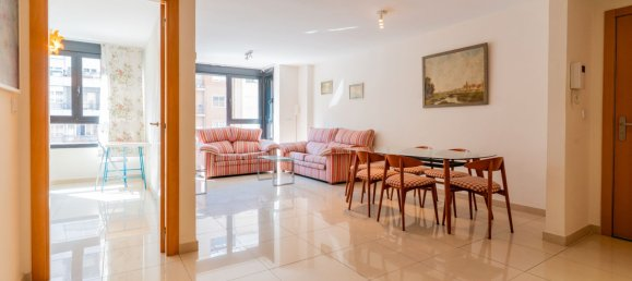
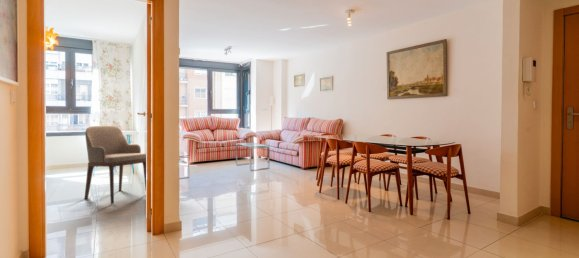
+ armchair [83,125,147,205]
